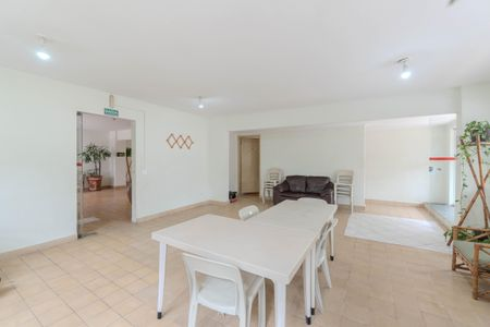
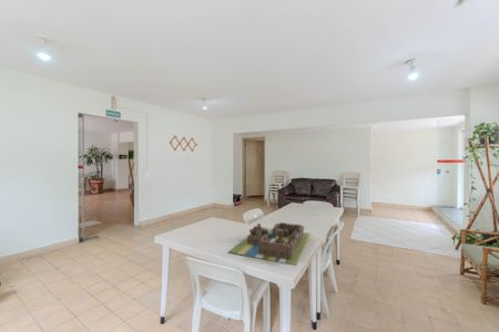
+ board game [227,221,312,267]
